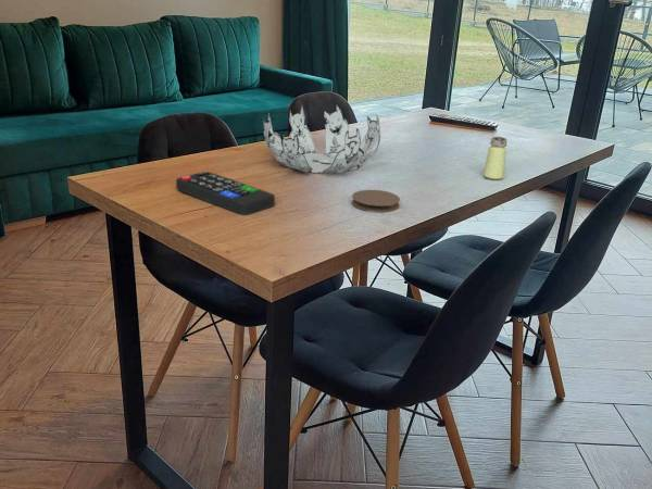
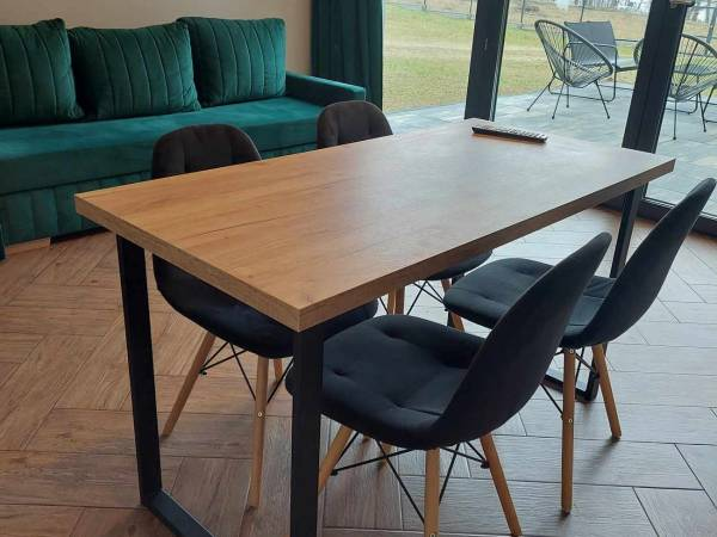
- coaster [351,189,401,213]
- decorative bowl [262,104,381,174]
- remote control [175,171,276,216]
- saltshaker [481,136,509,180]
